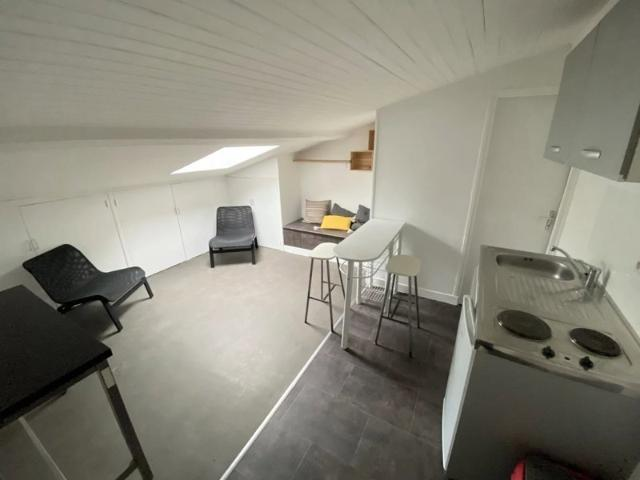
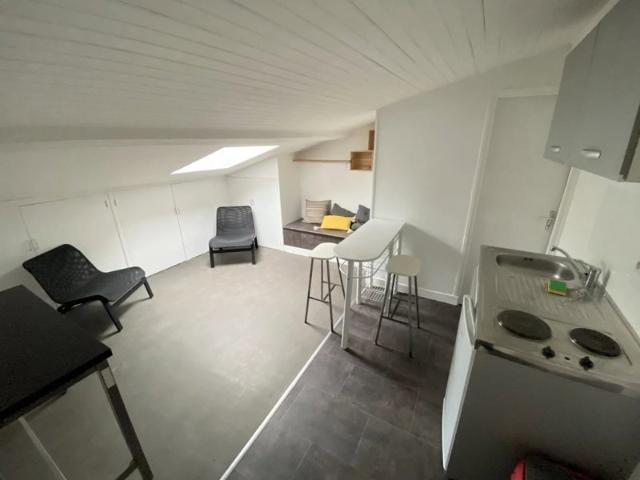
+ dish sponge [547,278,567,297]
